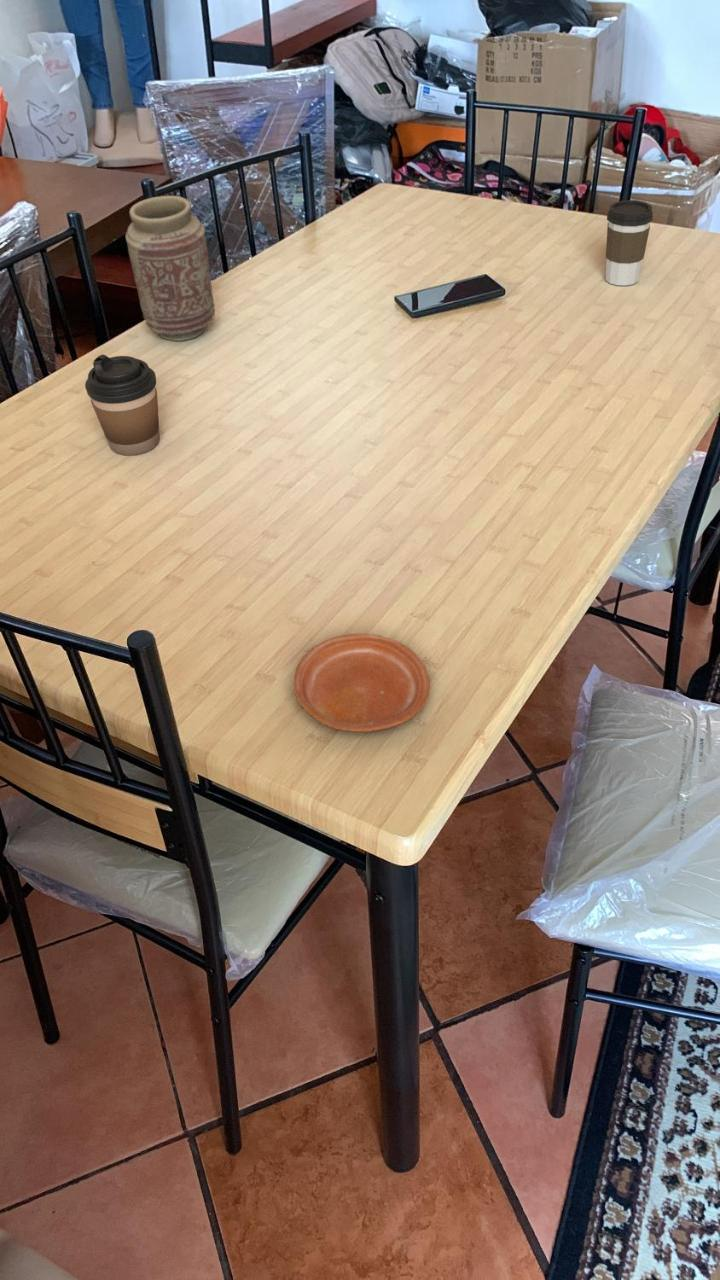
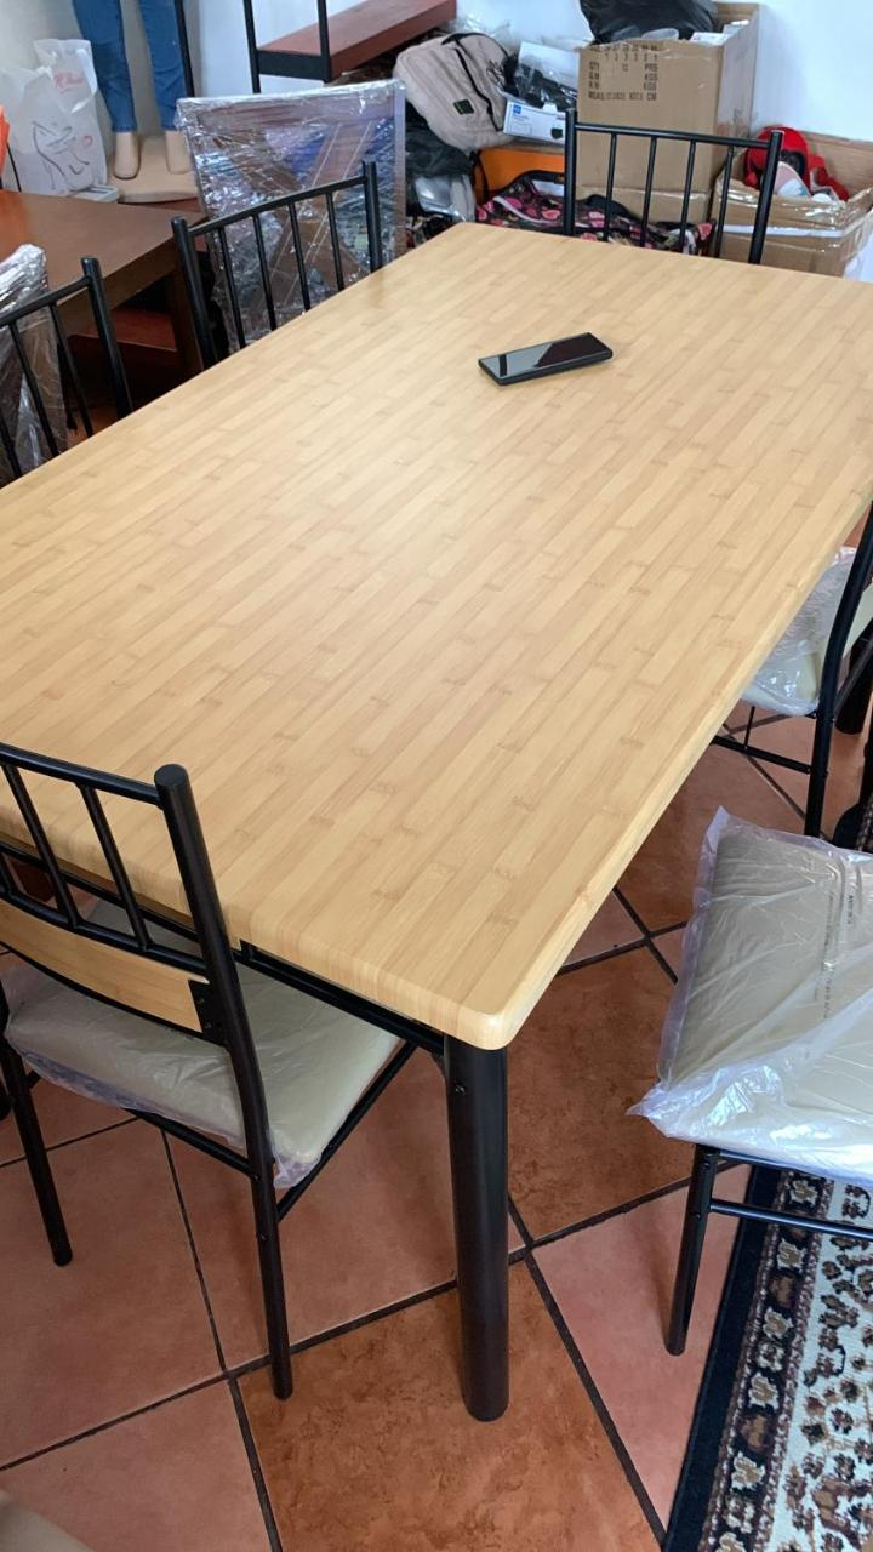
- plate [293,633,431,733]
- coffee cup [605,199,654,287]
- vase [125,195,216,342]
- coffee cup [84,353,161,456]
